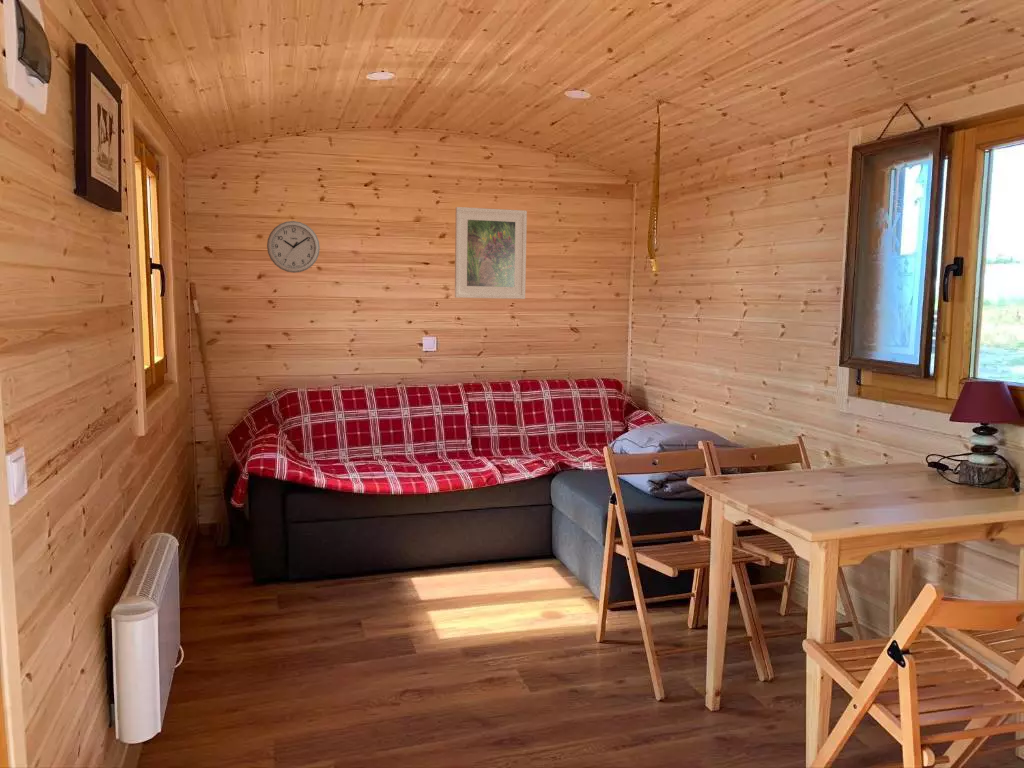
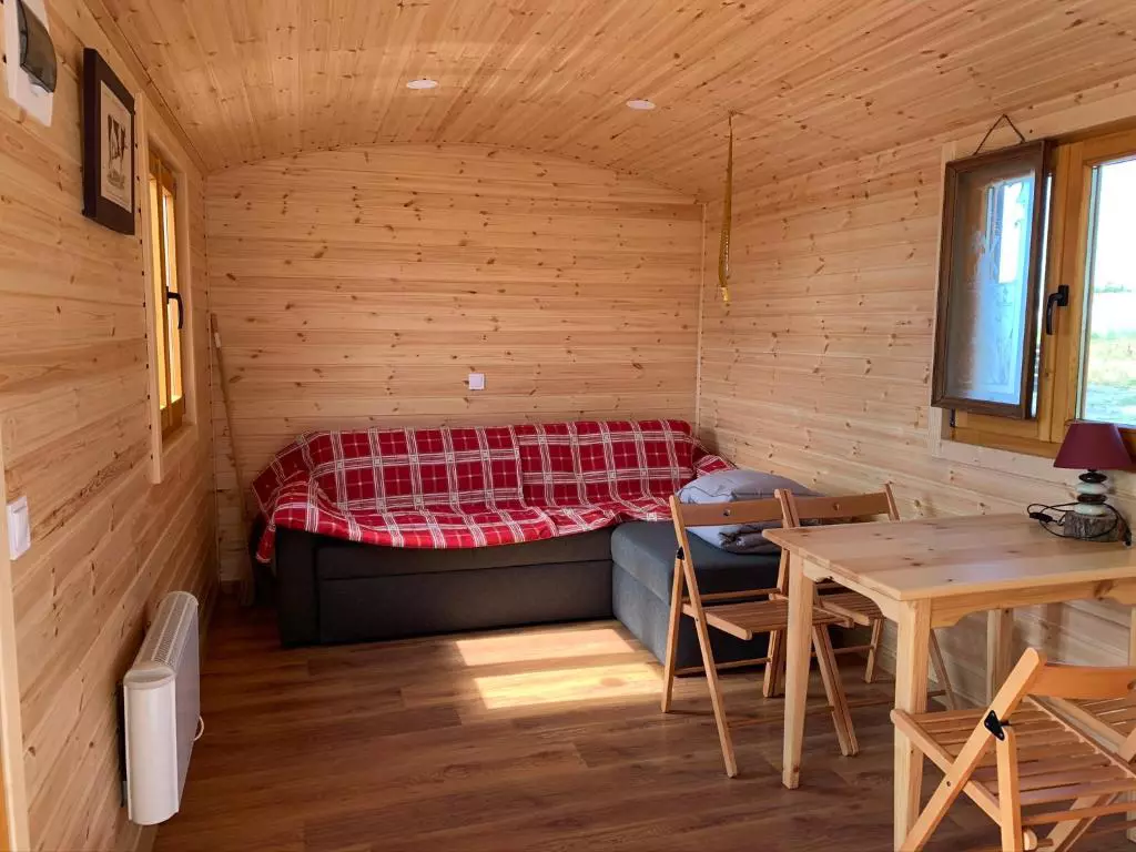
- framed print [454,206,528,300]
- wall clock [266,220,321,274]
